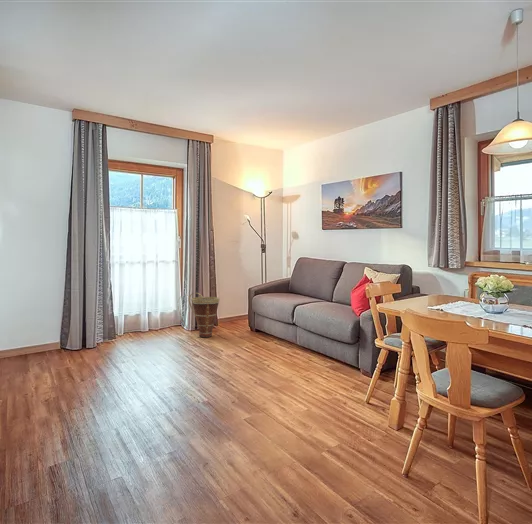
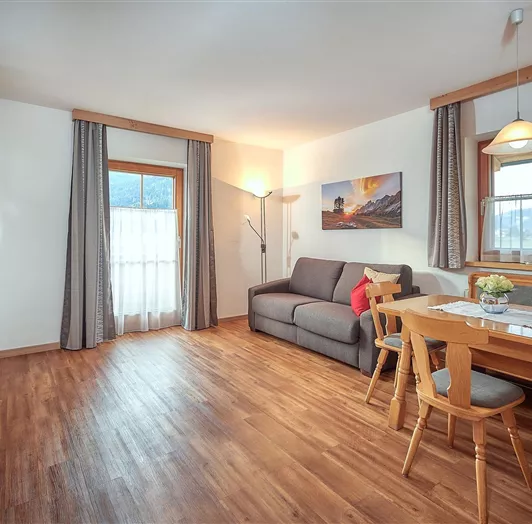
- basket [177,292,221,338]
